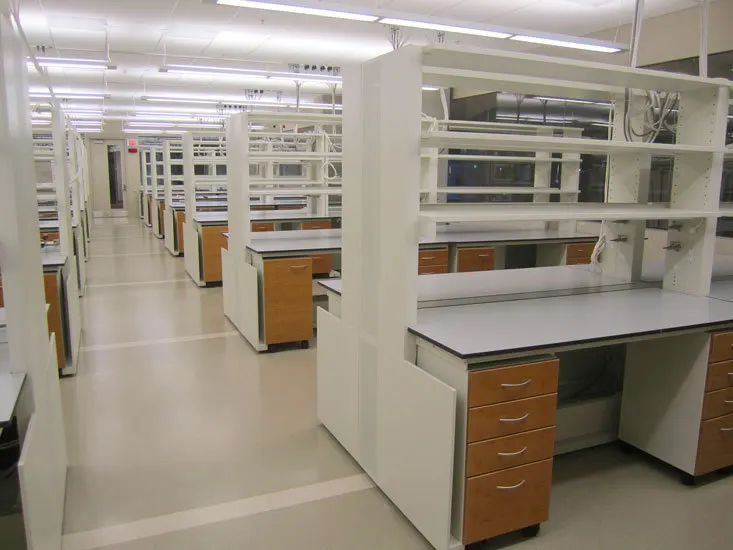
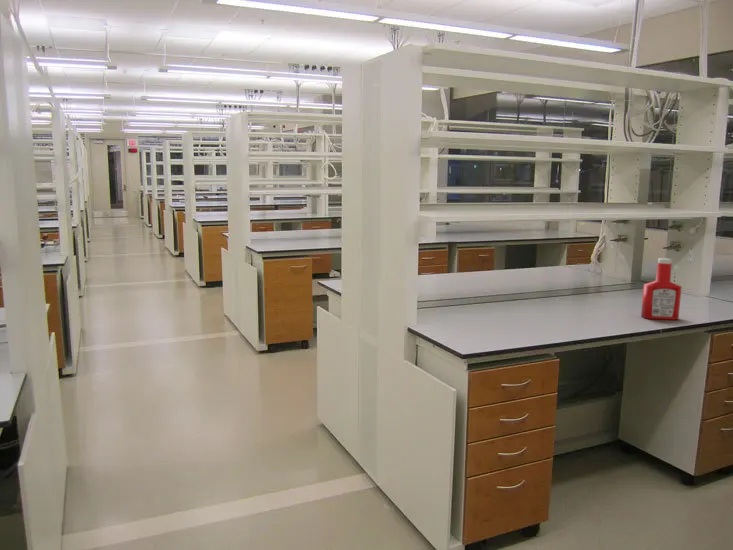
+ soap bottle [640,257,683,321]
